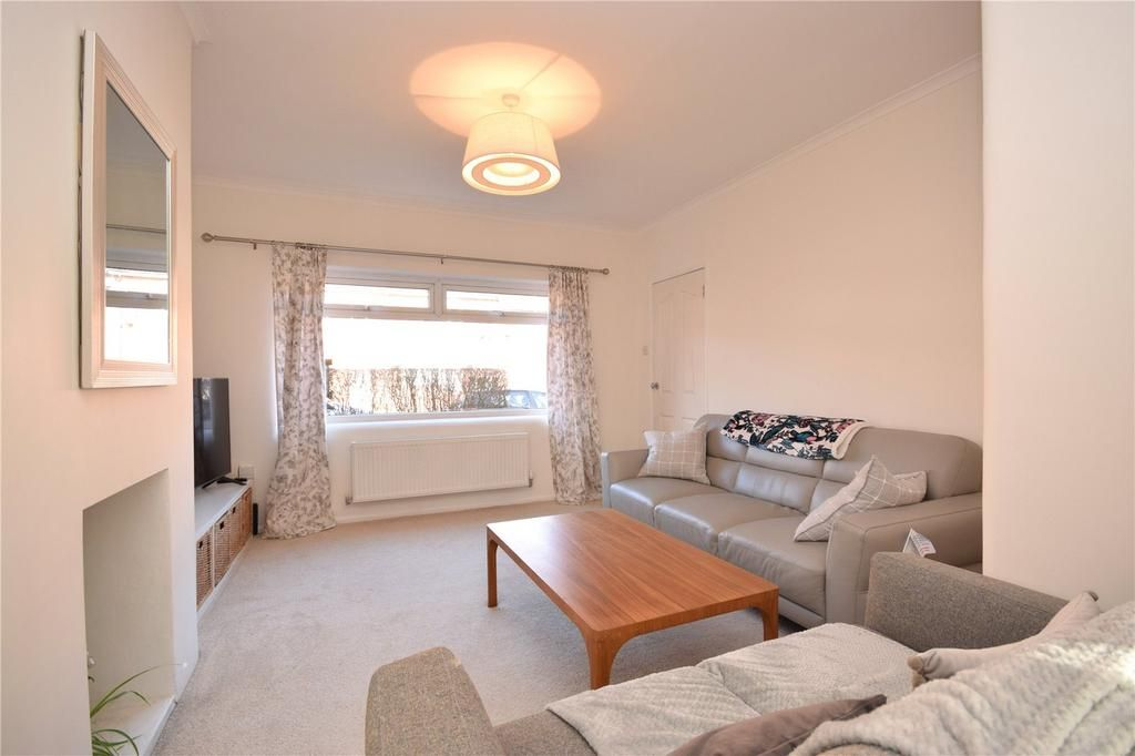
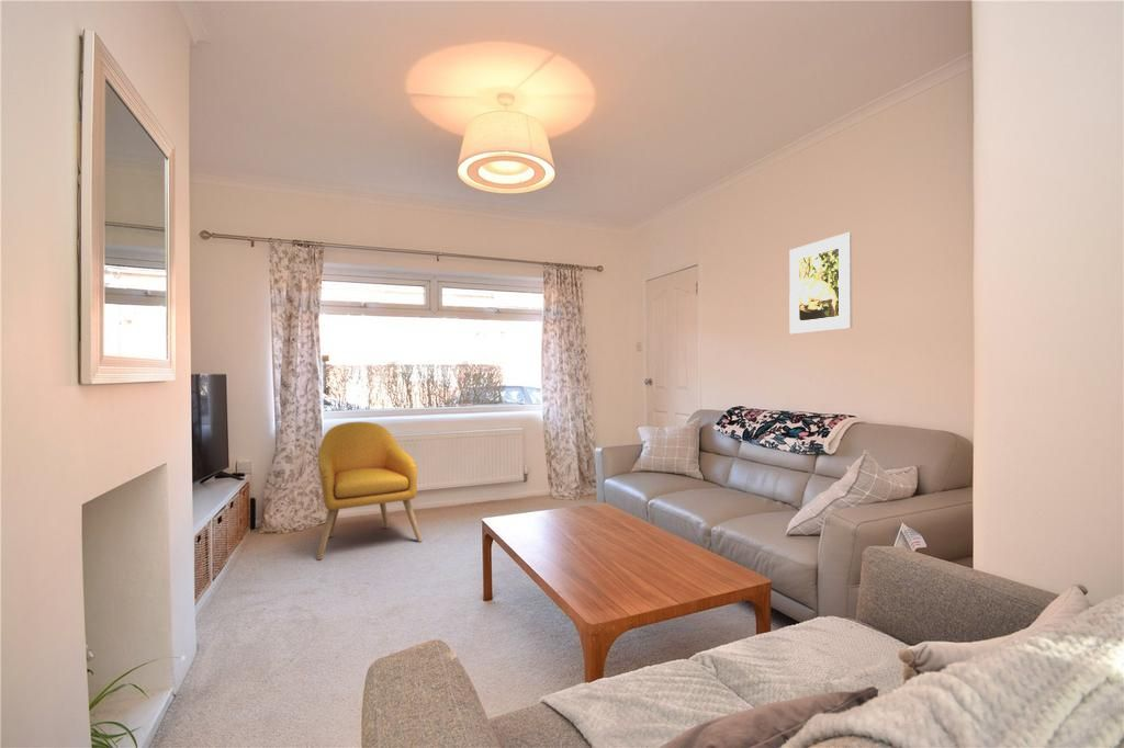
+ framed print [788,231,853,335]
+ armchair [316,421,423,560]
